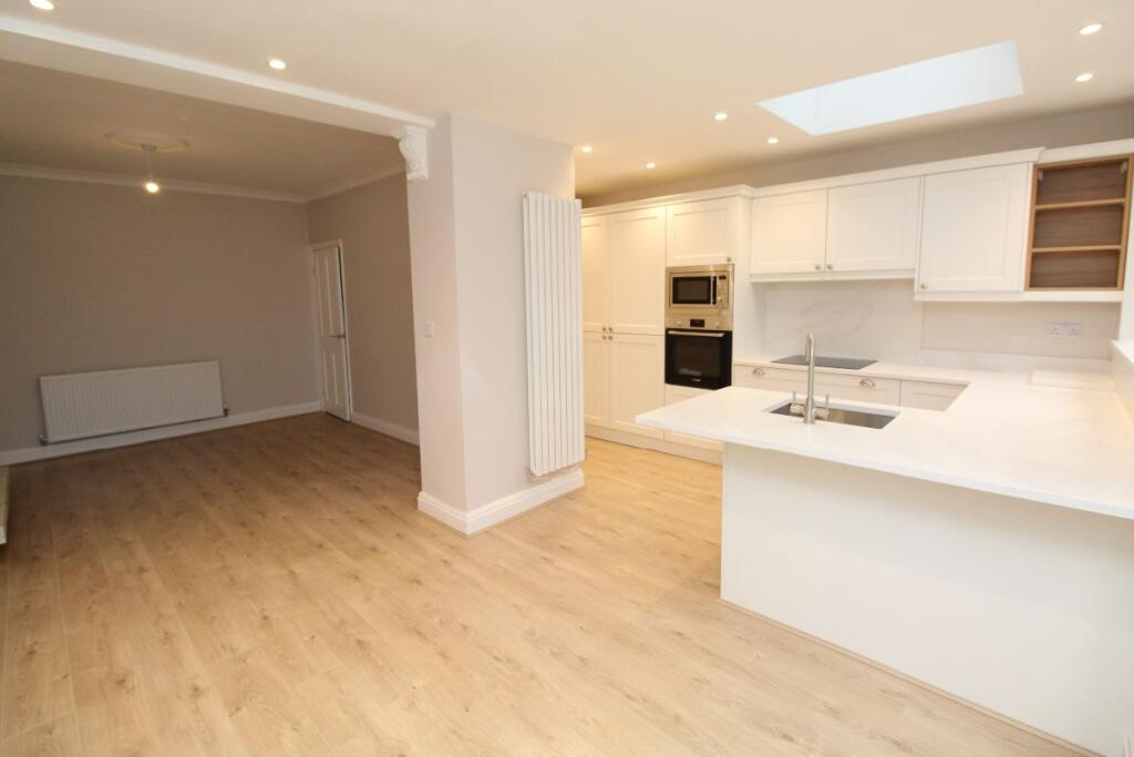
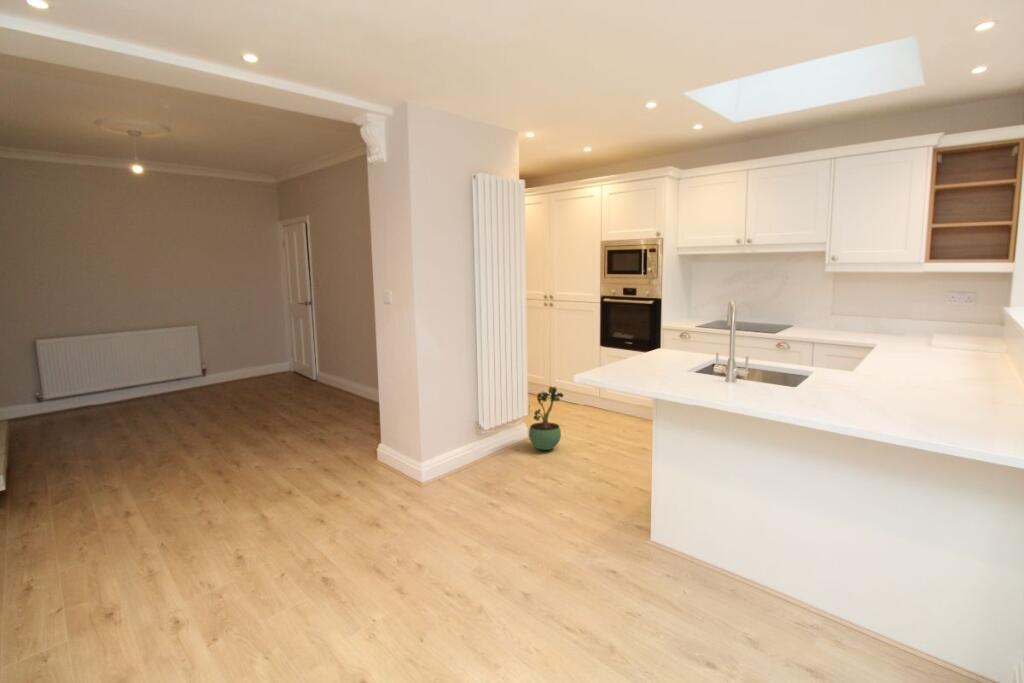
+ potted plant [528,385,565,451]
